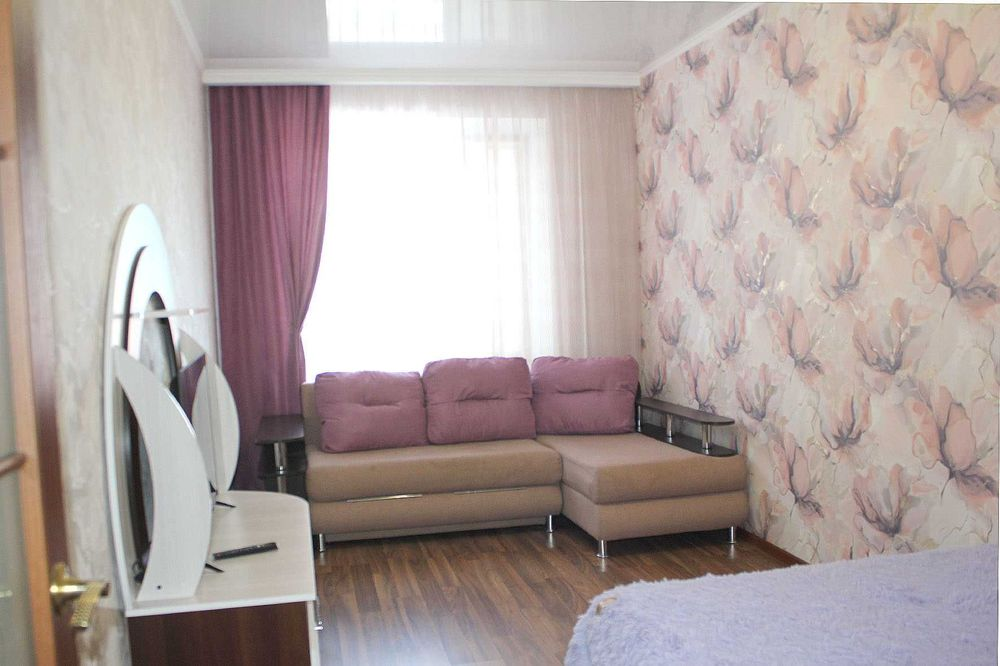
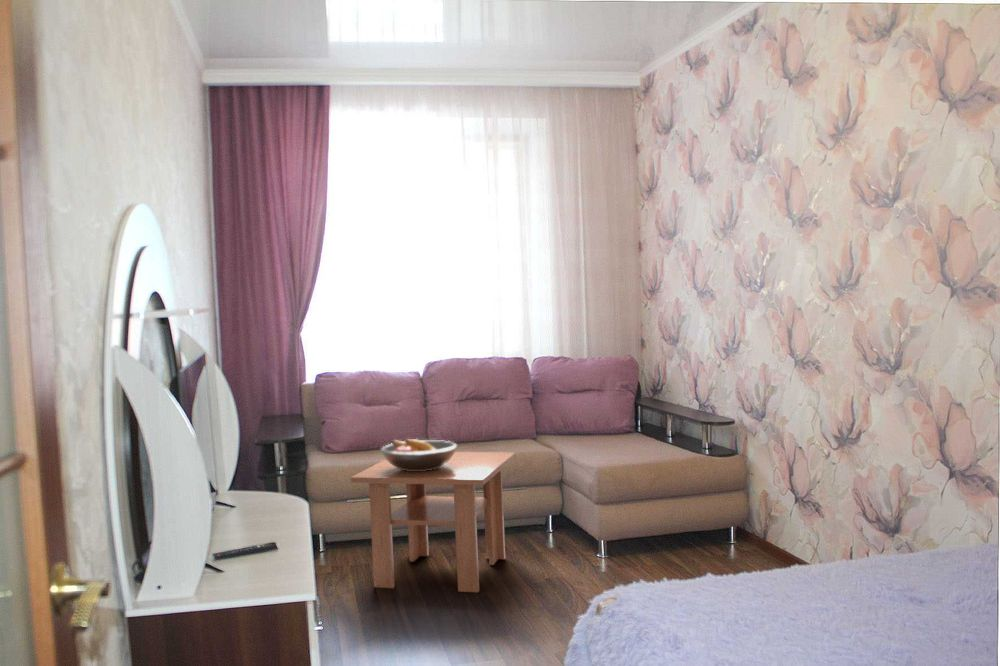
+ coffee table [350,451,517,593]
+ fruit bowl [379,438,459,471]
